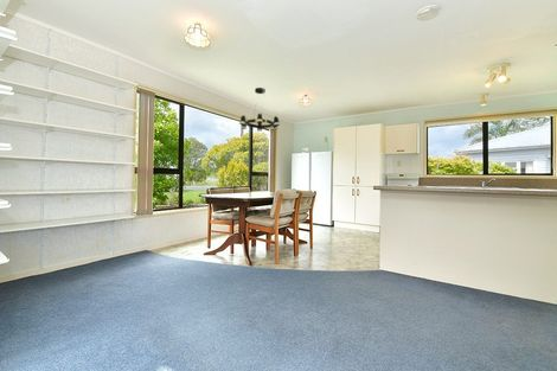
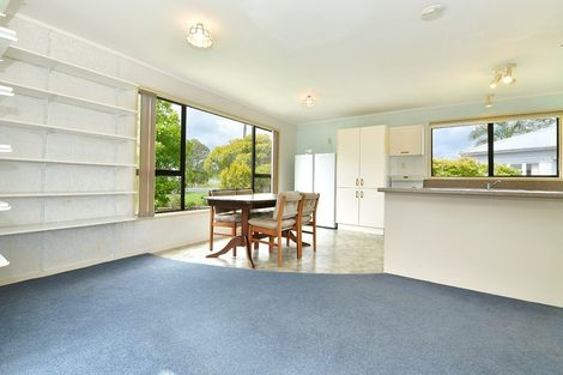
- chandelier [238,87,281,133]
